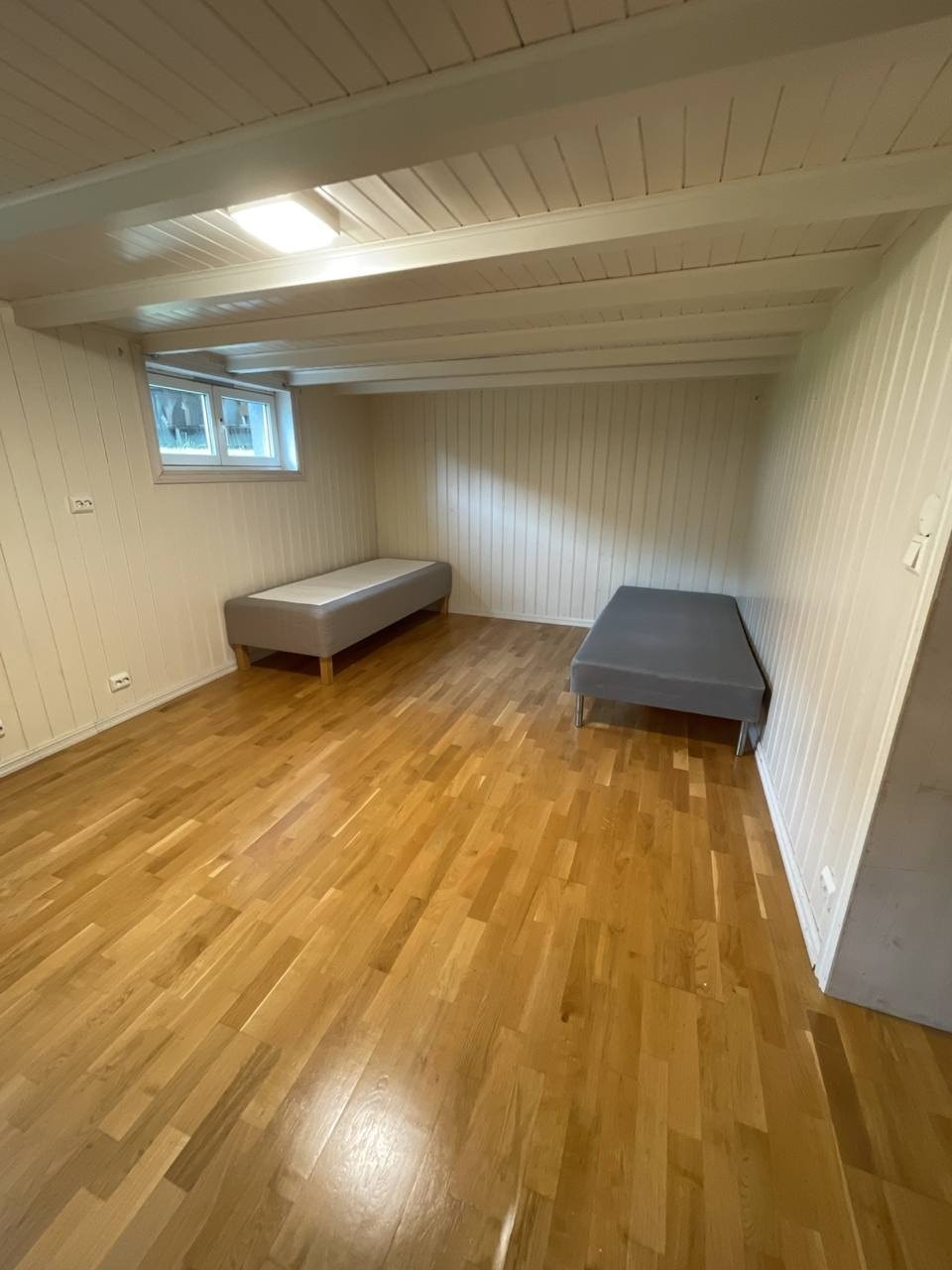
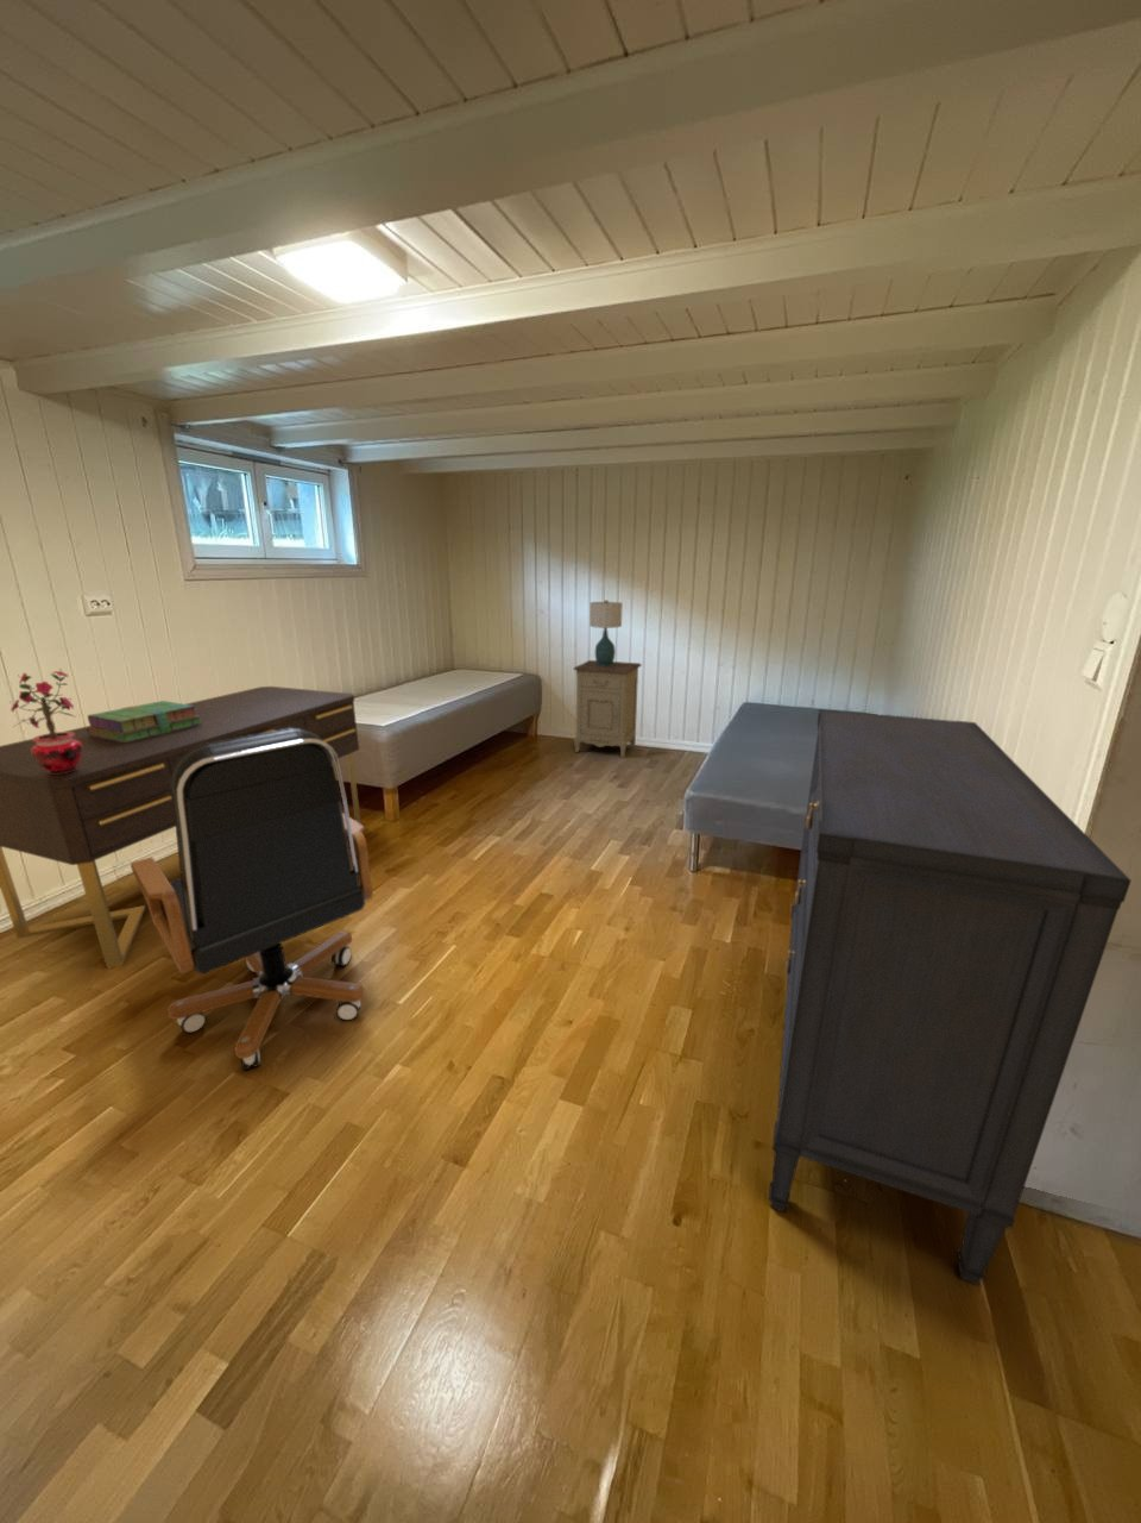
+ potted plant [10,670,83,775]
+ table lamp [588,598,624,667]
+ stack of books [85,699,203,742]
+ office chair [129,728,373,1071]
+ dresser [768,708,1133,1287]
+ nightstand [573,660,642,759]
+ desk [0,686,362,970]
